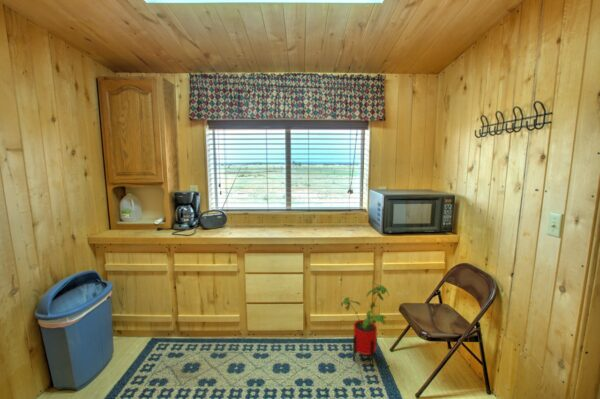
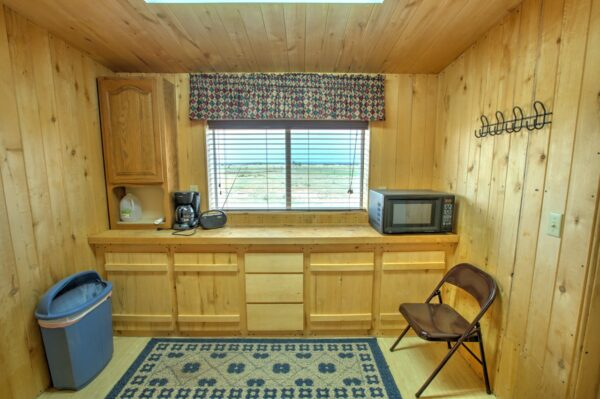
- house plant [340,281,390,367]
